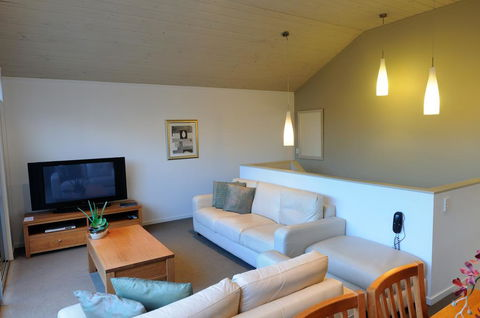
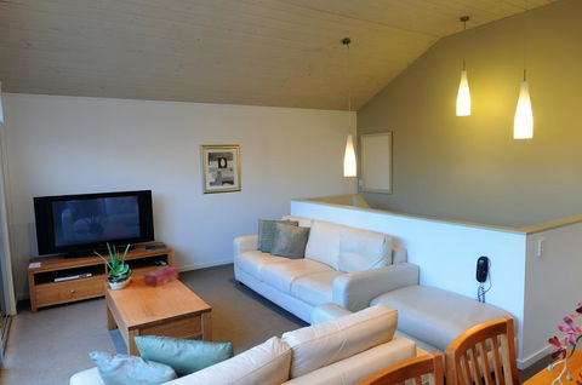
+ tissue box [143,265,179,288]
